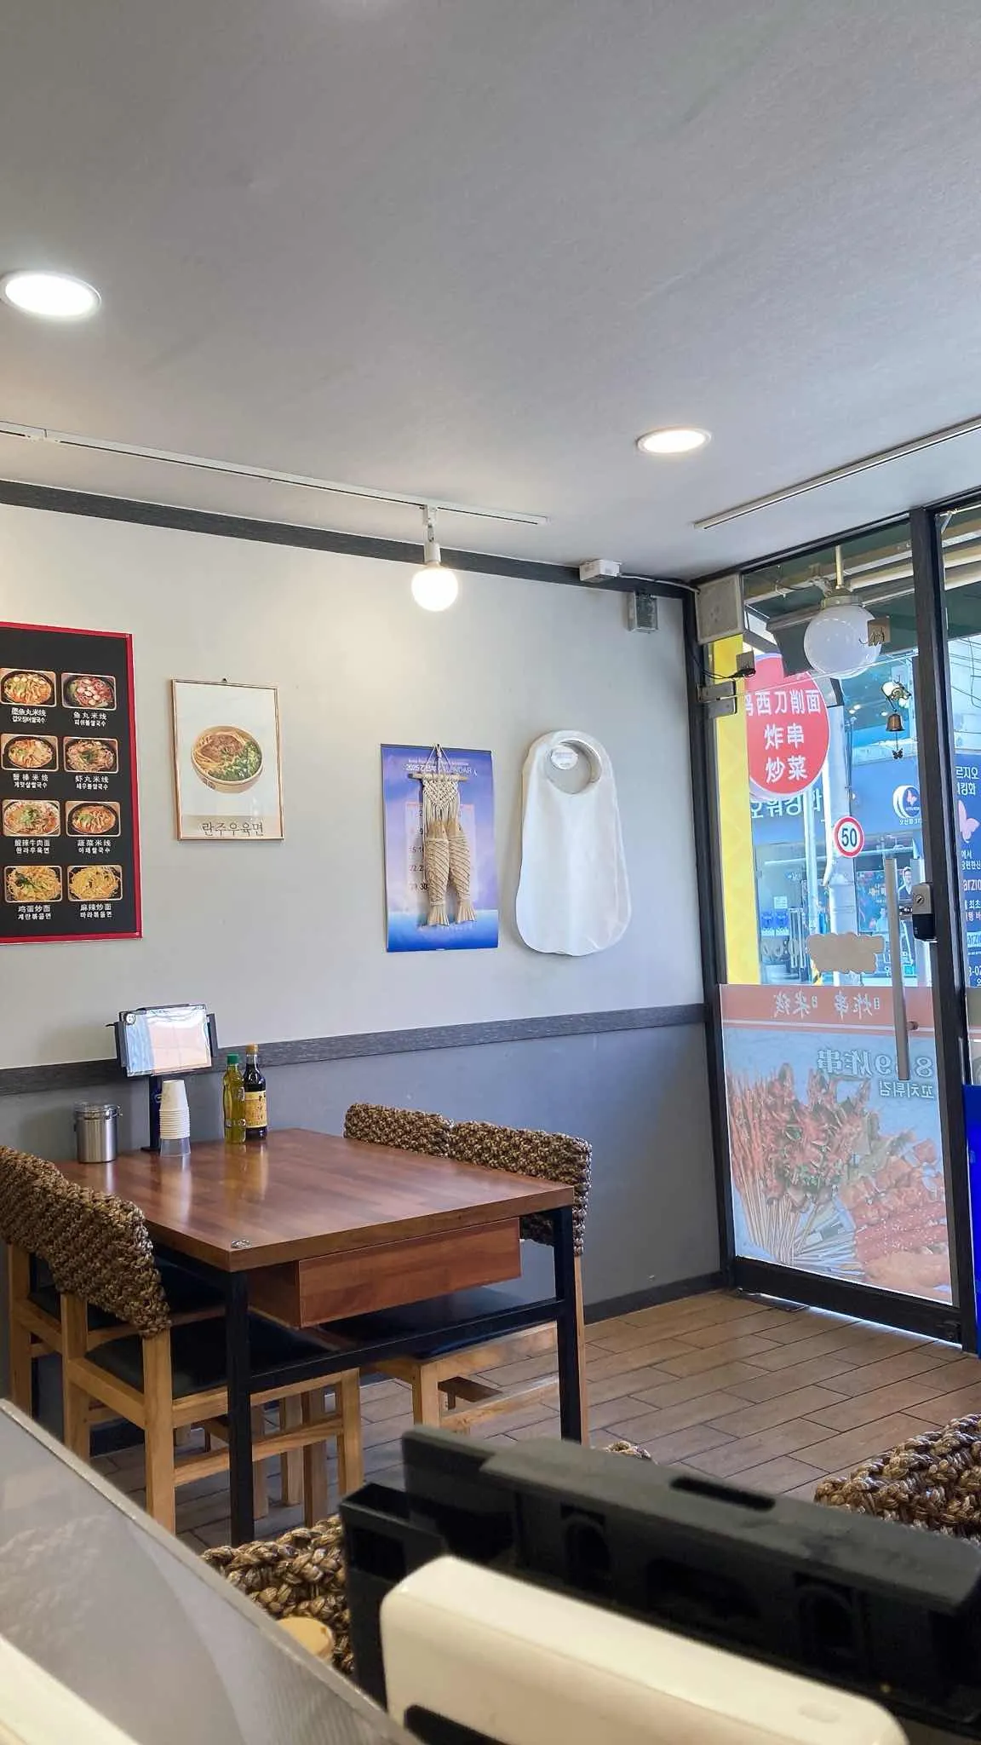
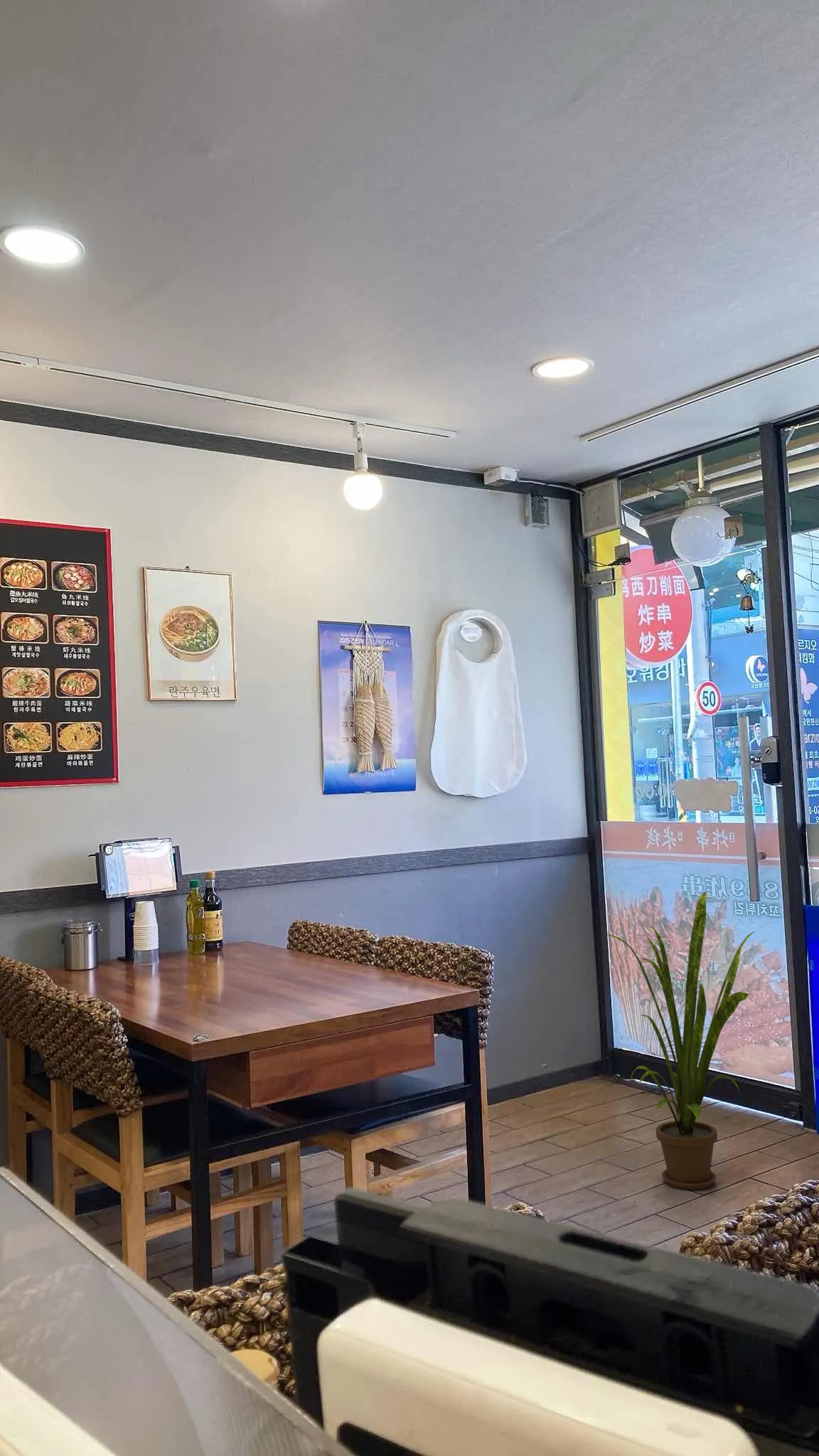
+ house plant [604,891,756,1190]
